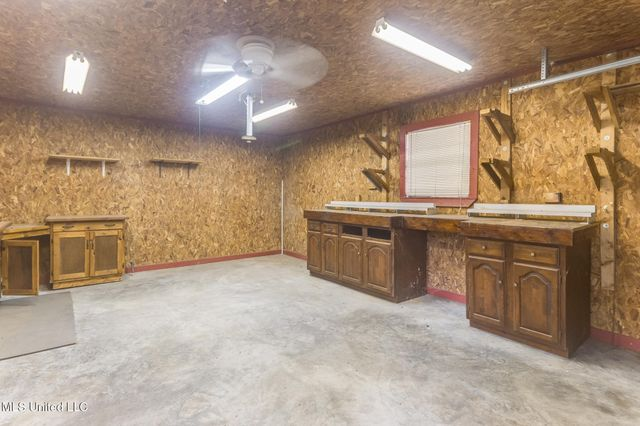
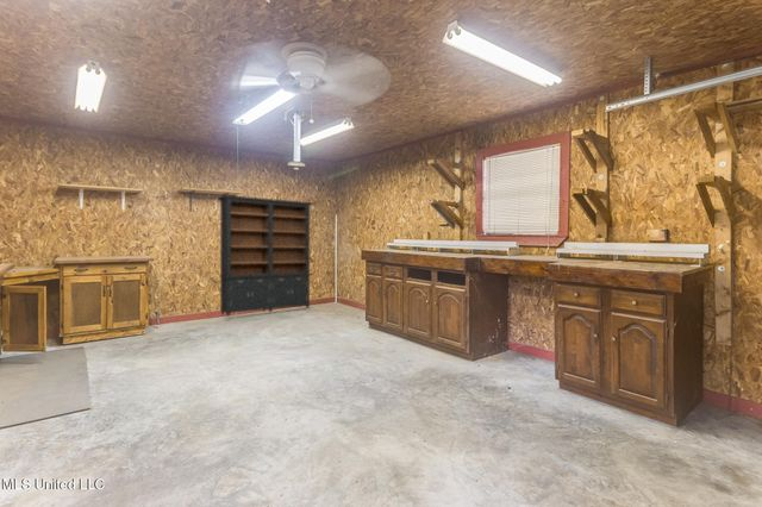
+ bookcase [216,194,316,319]
